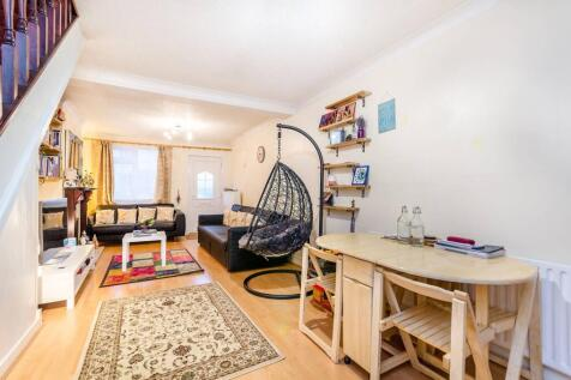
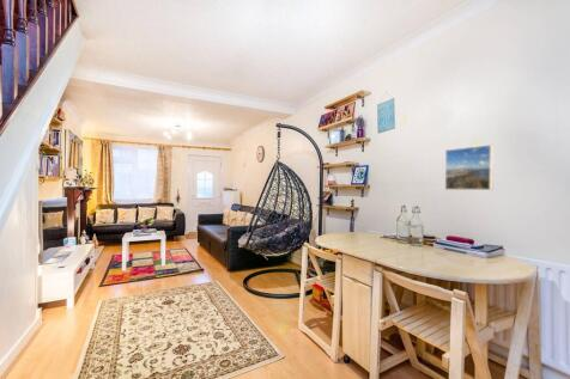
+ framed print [444,143,495,191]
